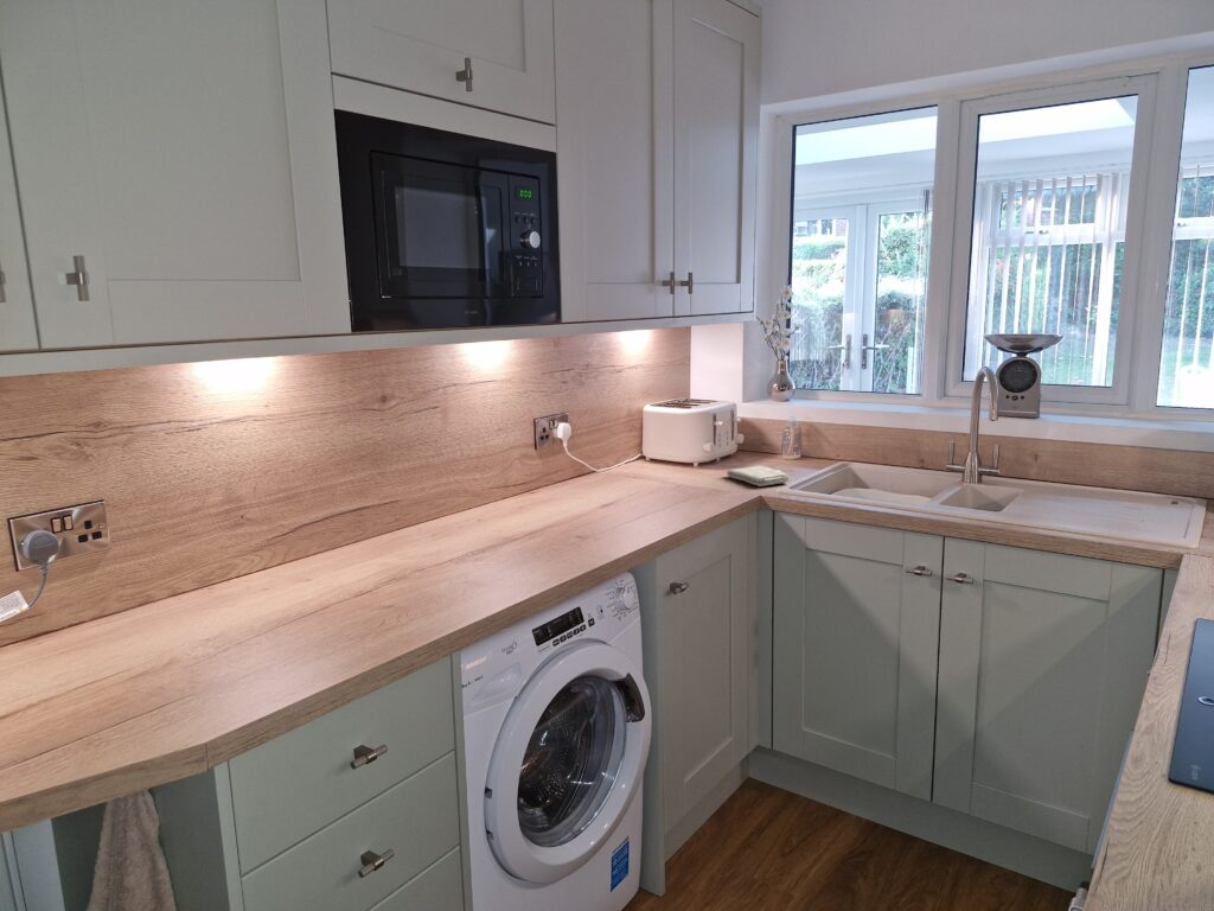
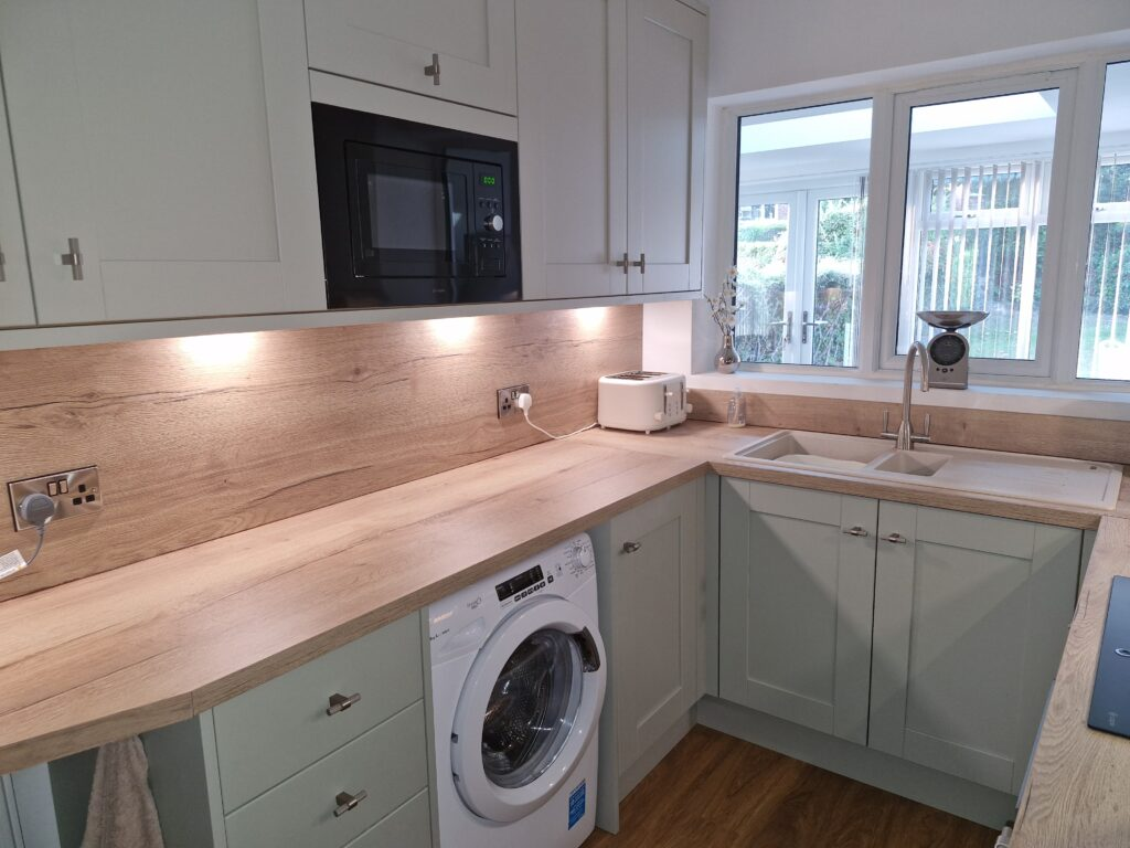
- washcloth [726,465,791,488]
